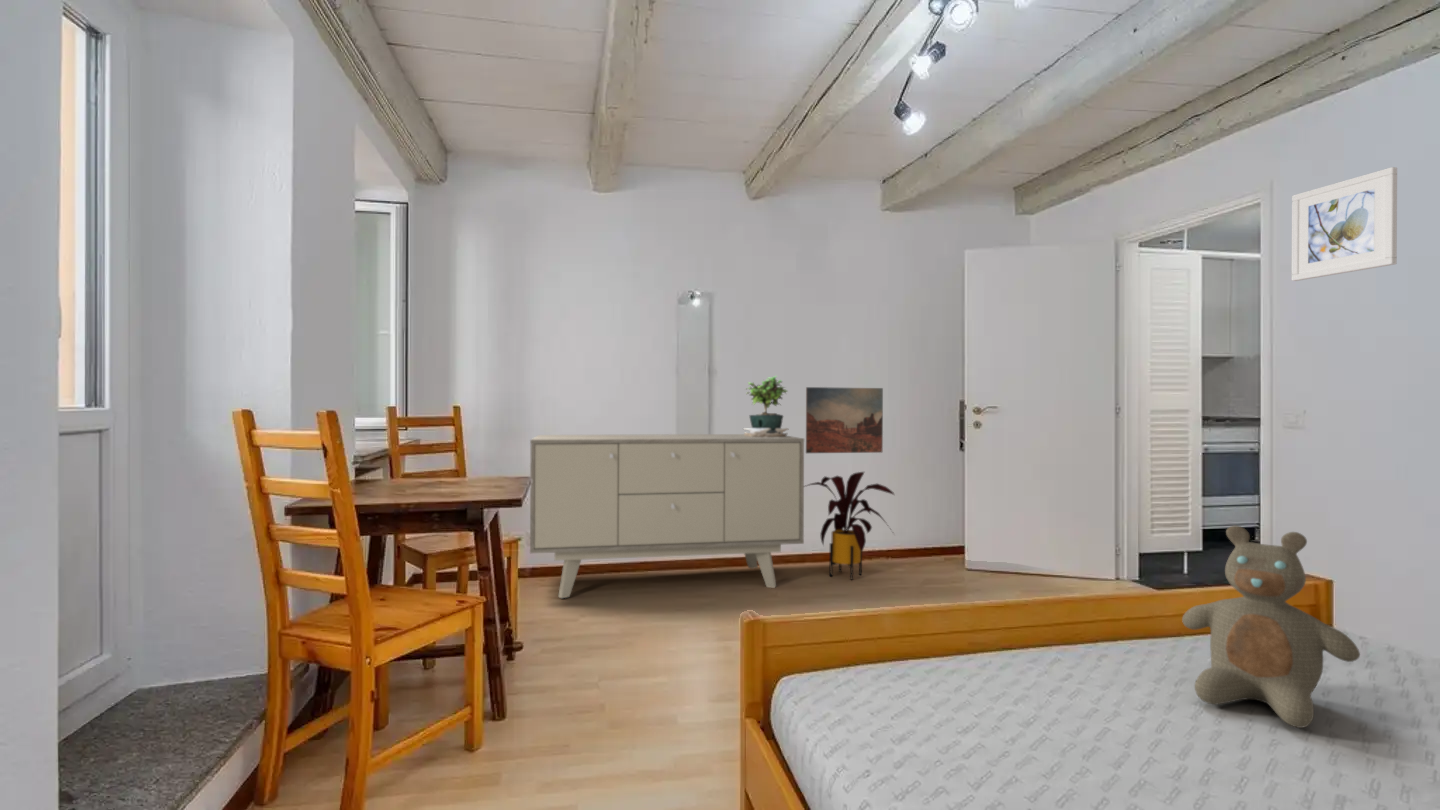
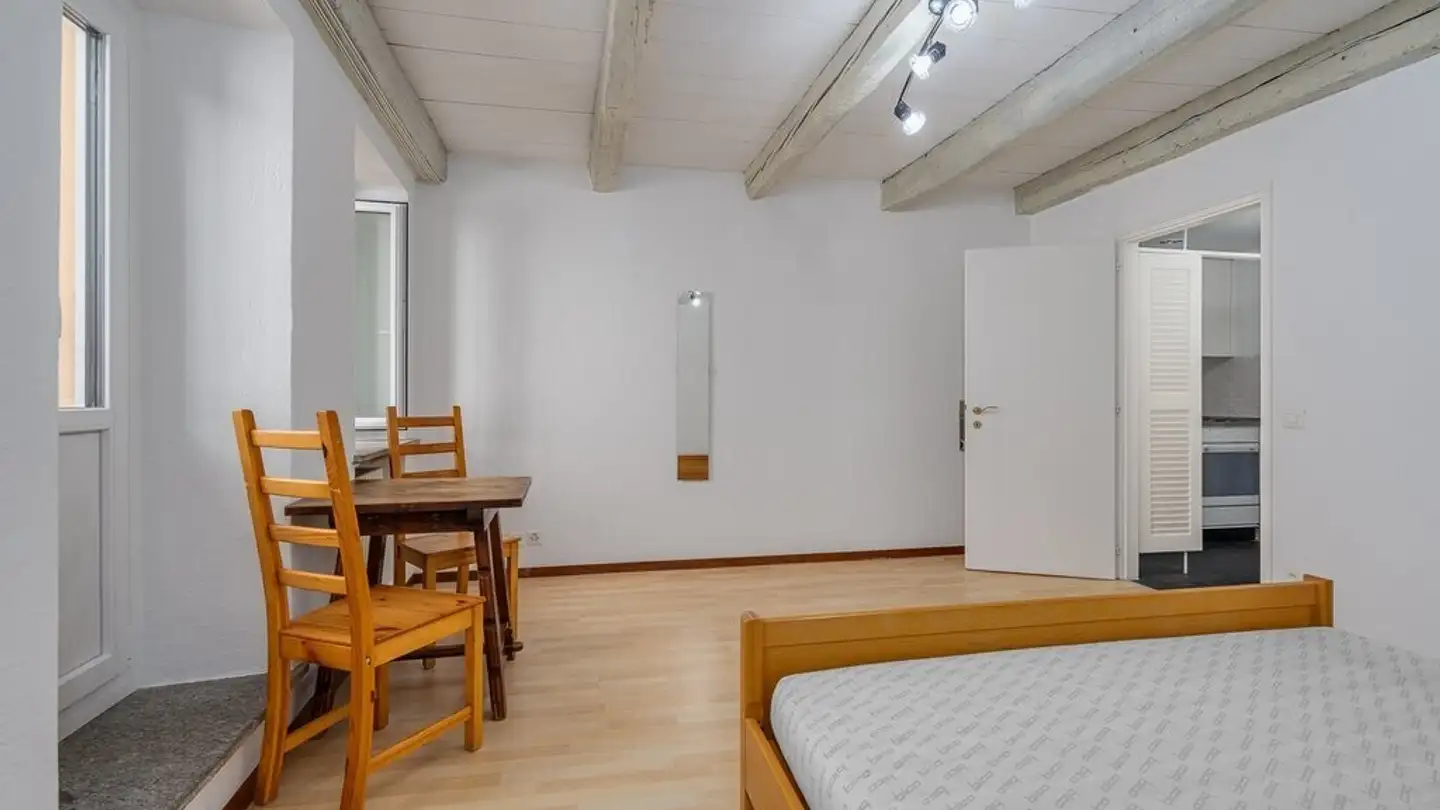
- wall art [805,386,884,454]
- teddy bear [1181,525,1361,729]
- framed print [1291,166,1398,282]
- potted plant [742,374,790,438]
- sideboard [529,433,805,599]
- house plant [804,471,896,581]
